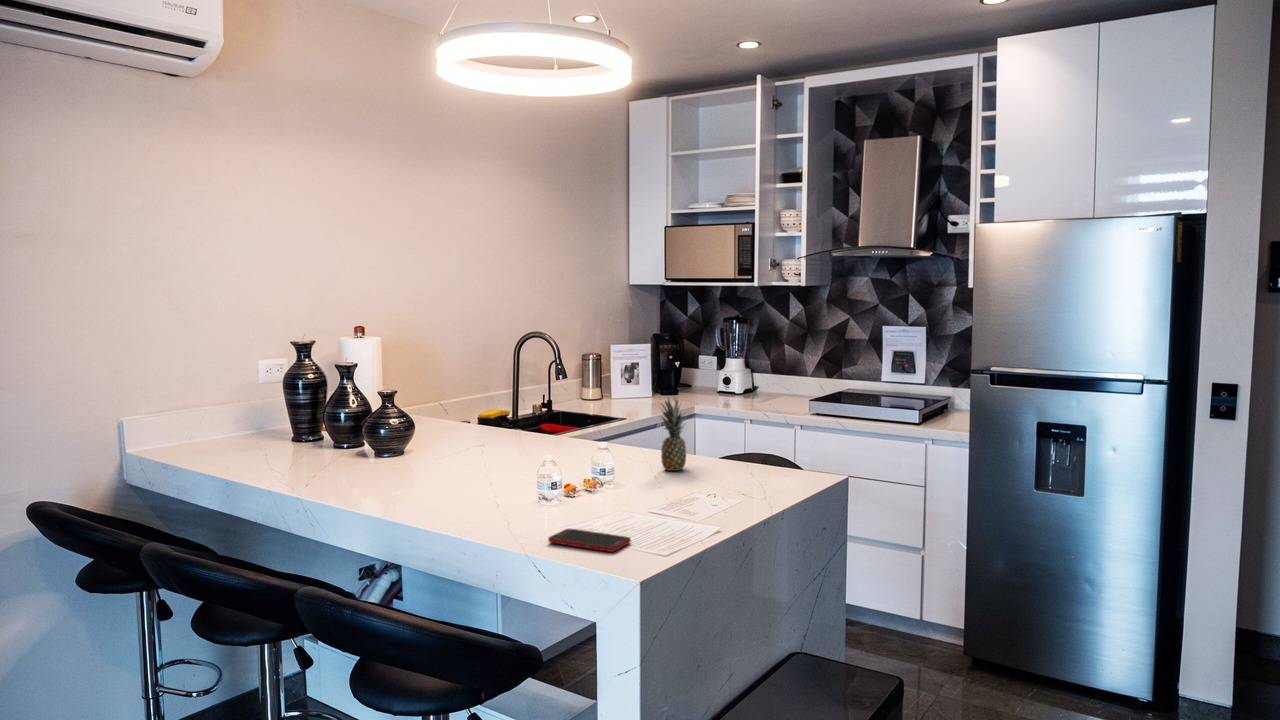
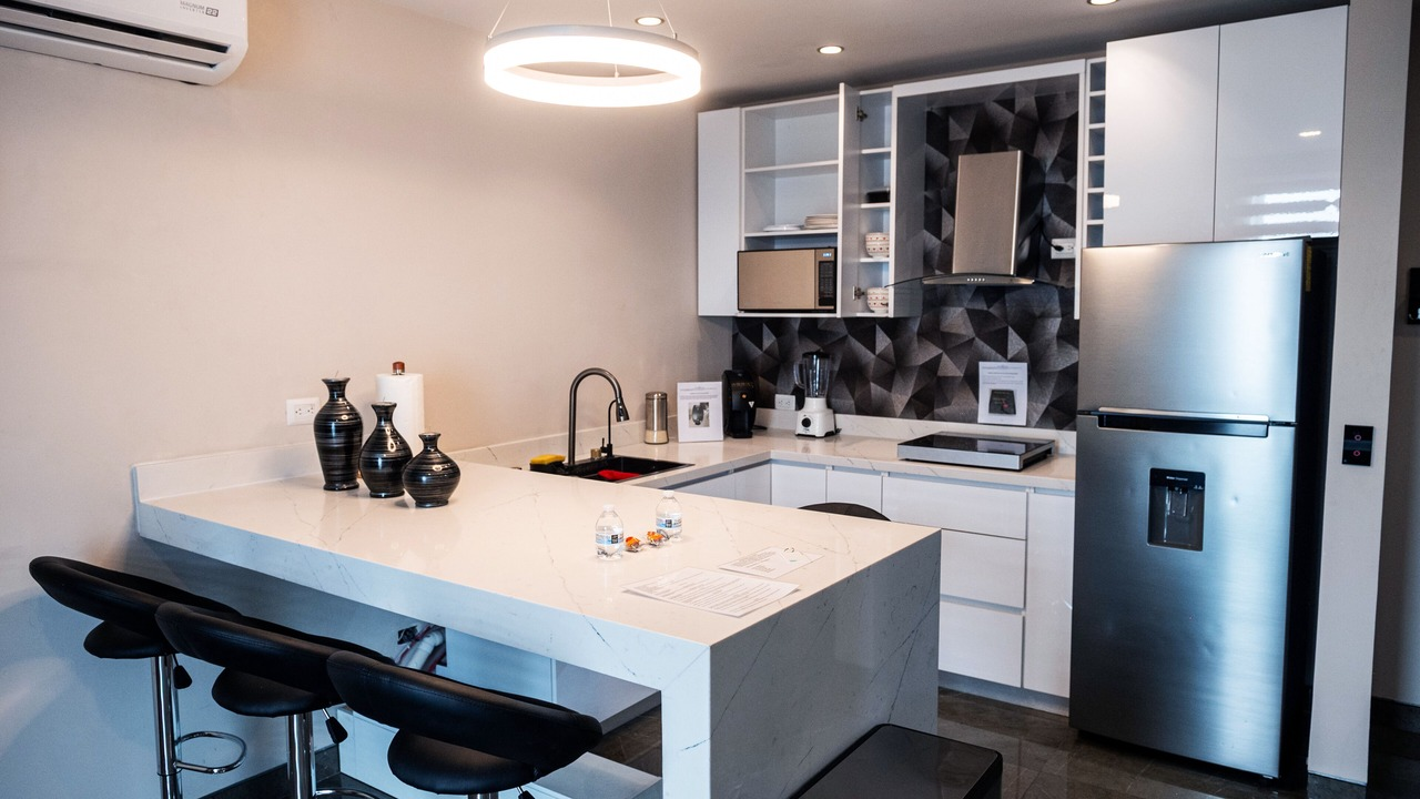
- fruit [656,396,688,472]
- cell phone [547,528,632,553]
